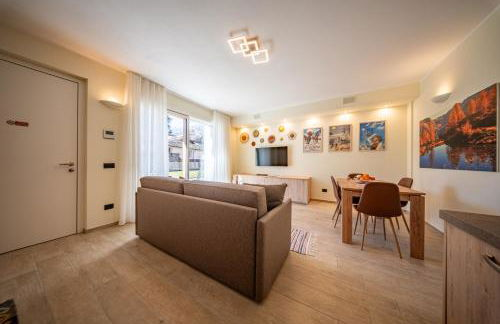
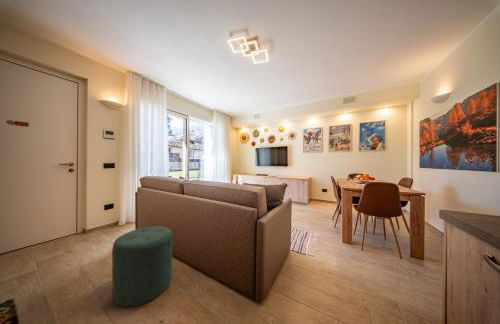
+ ottoman [111,225,173,308]
